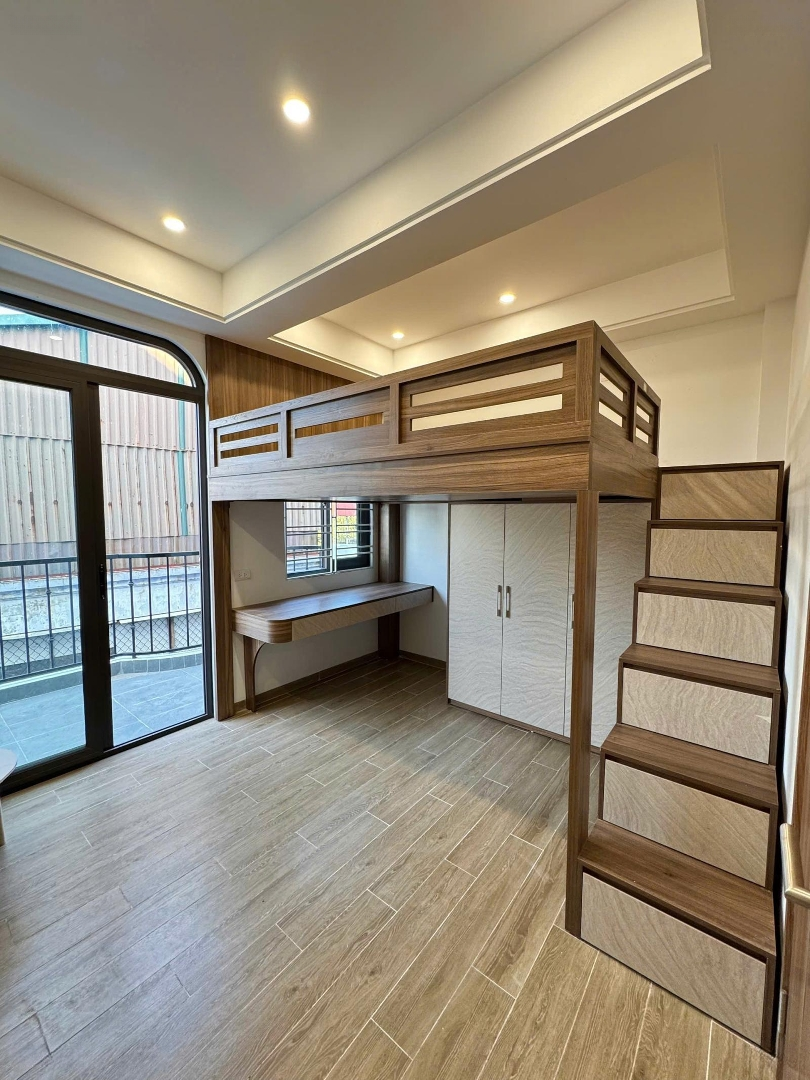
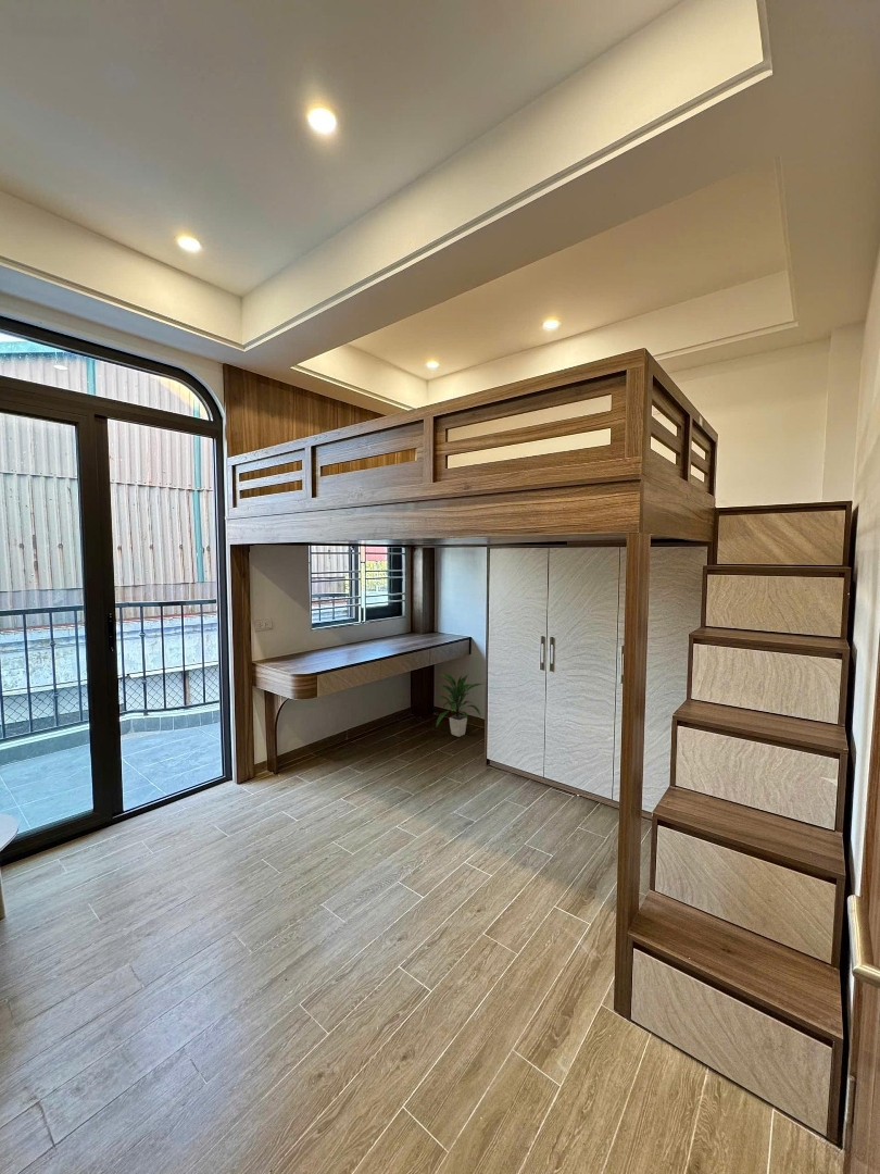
+ indoor plant [435,673,485,738]
